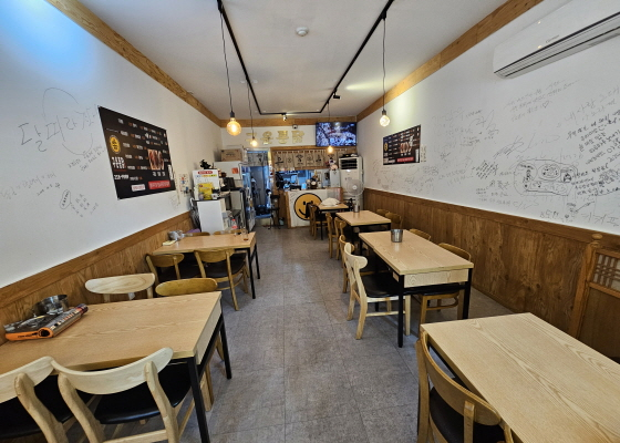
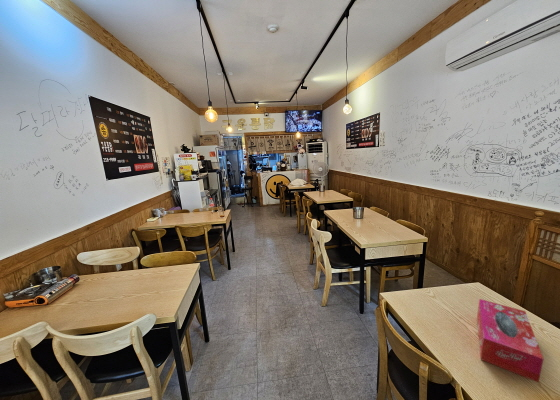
+ tissue box [476,298,544,383]
